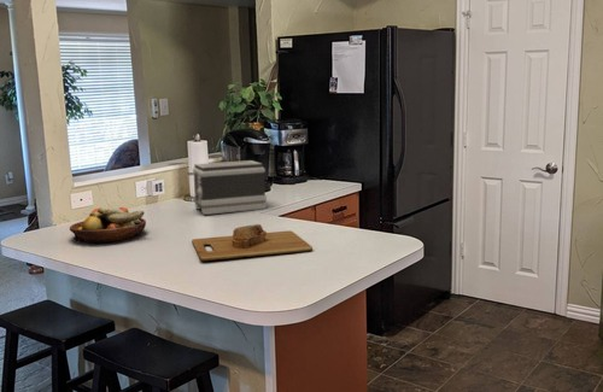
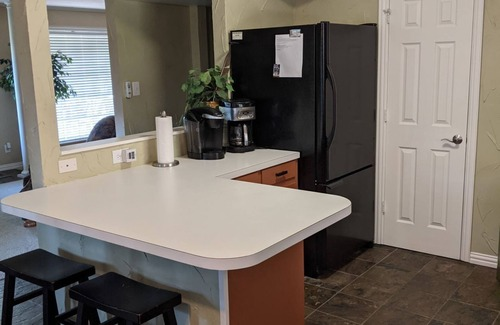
- fruit bowl [69,206,147,244]
- toaster [186,159,268,216]
- cutting board [191,223,314,262]
